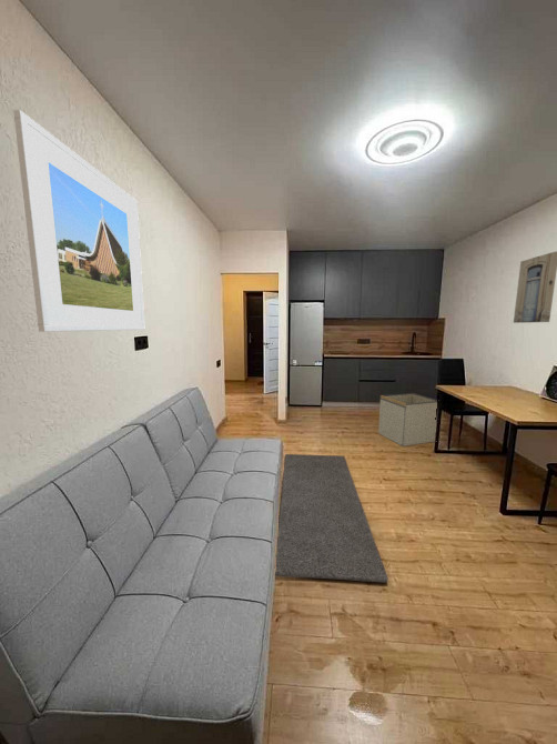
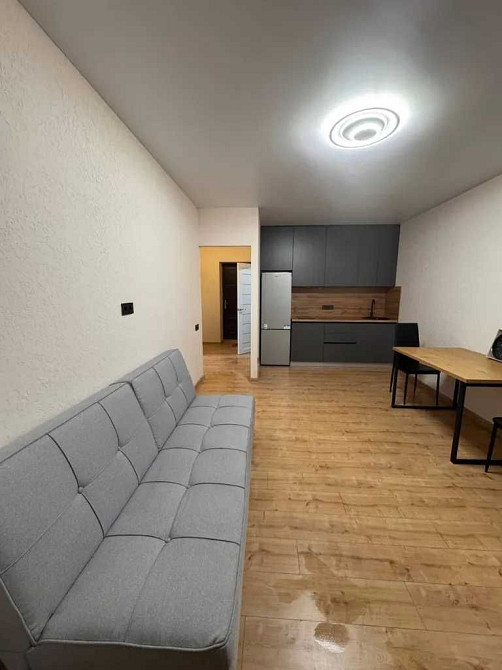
- rug [274,453,389,583]
- wall art [513,251,557,324]
- storage bin [377,392,438,448]
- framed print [12,109,145,333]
